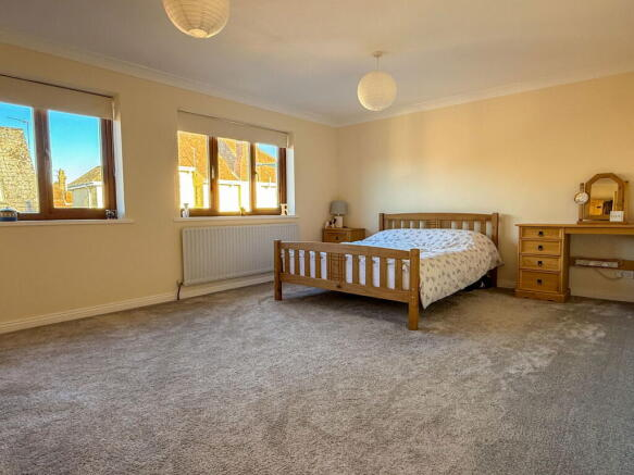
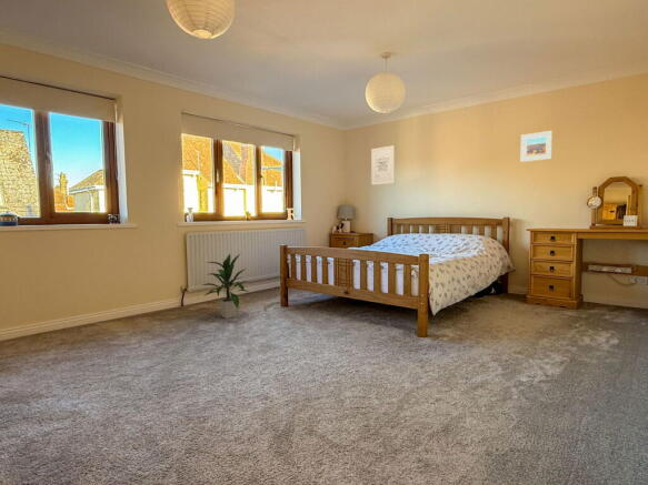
+ indoor plant [199,253,251,320]
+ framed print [520,130,554,163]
+ wall art [370,144,396,186]
